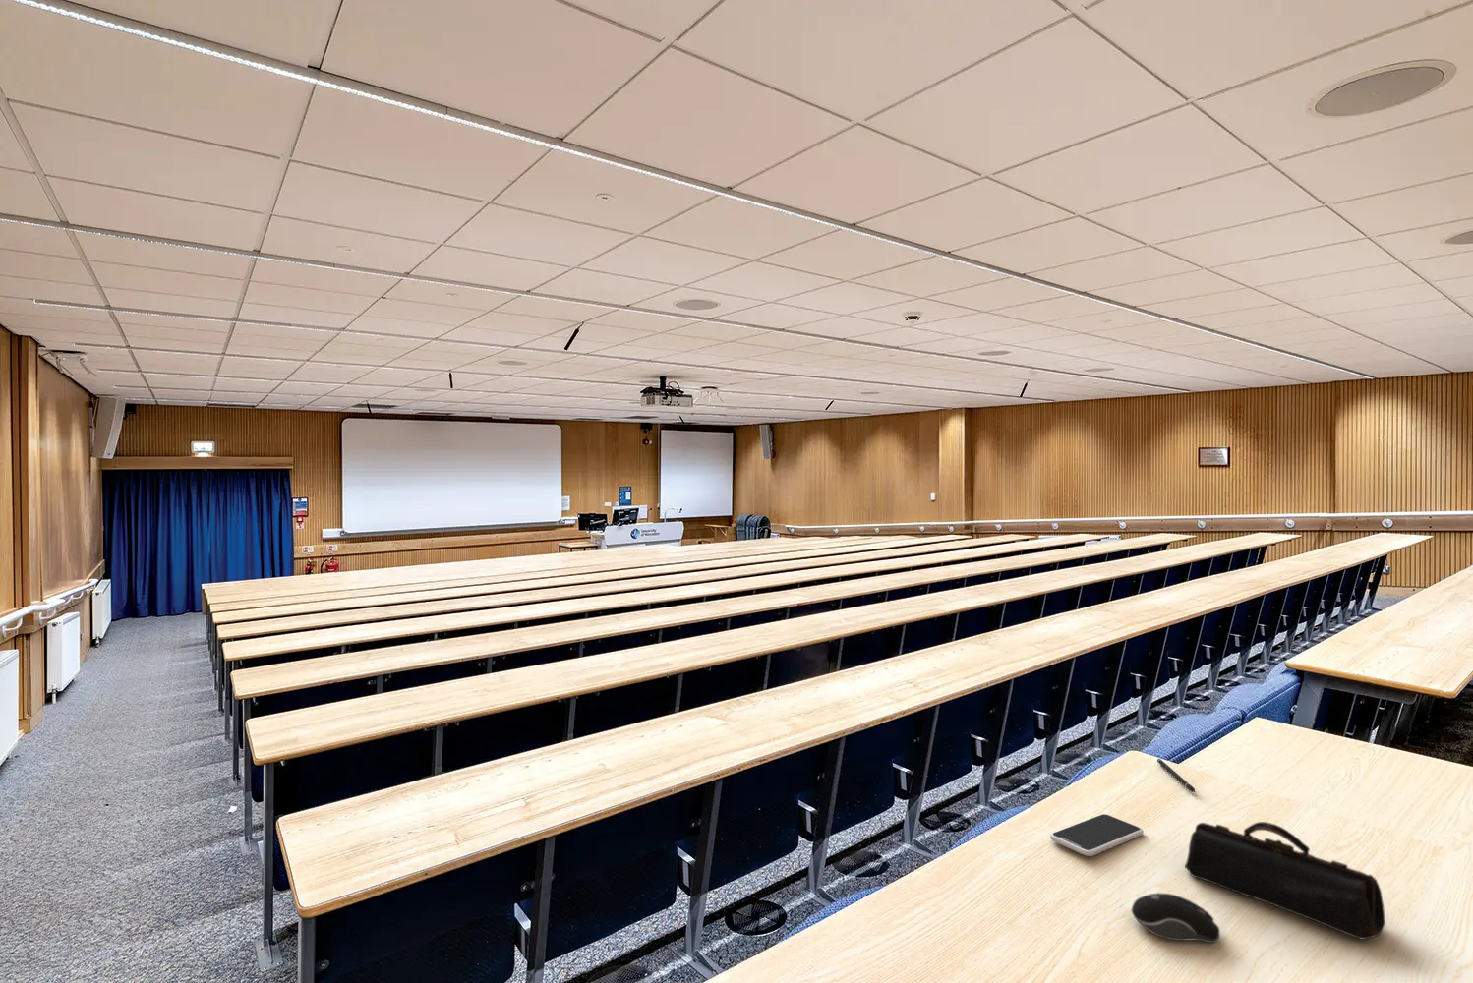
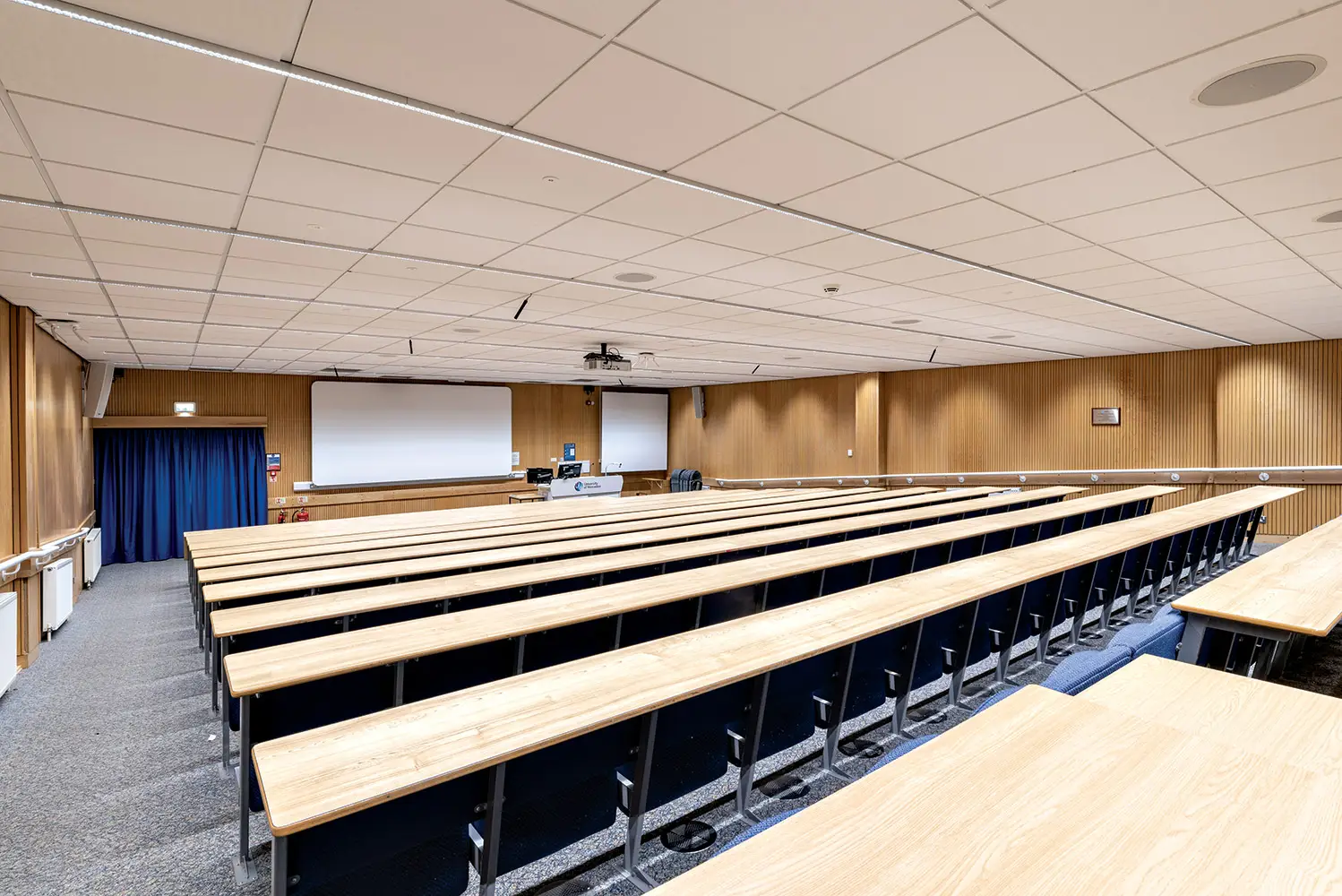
- computer mouse [1131,893,1221,944]
- pen [1157,758,1195,793]
- smartphone [1049,813,1145,857]
- pencil case [1184,821,1386,940]
